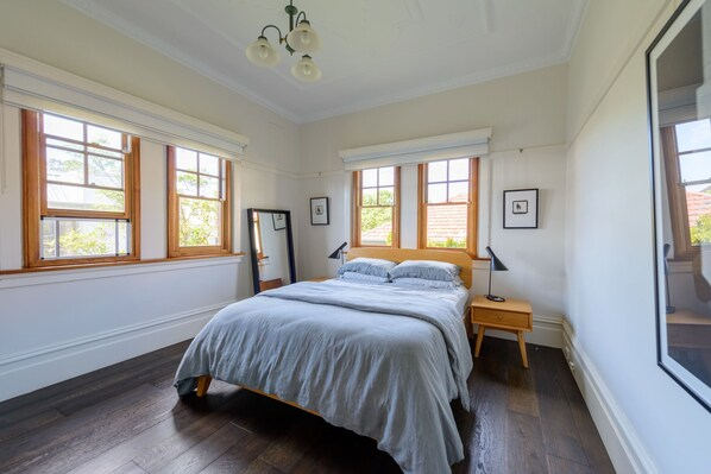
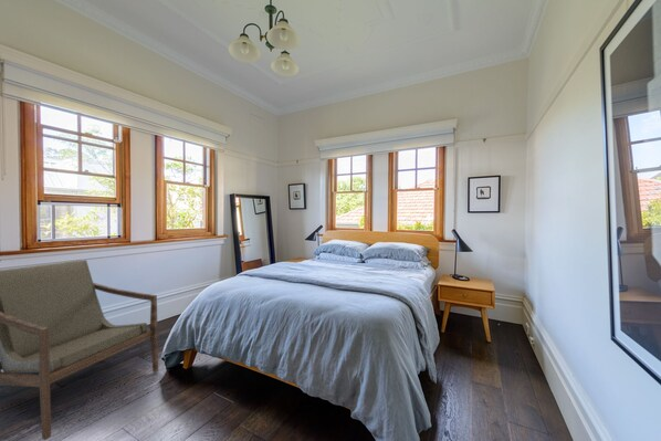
+ armchair [0,259,159,441]
